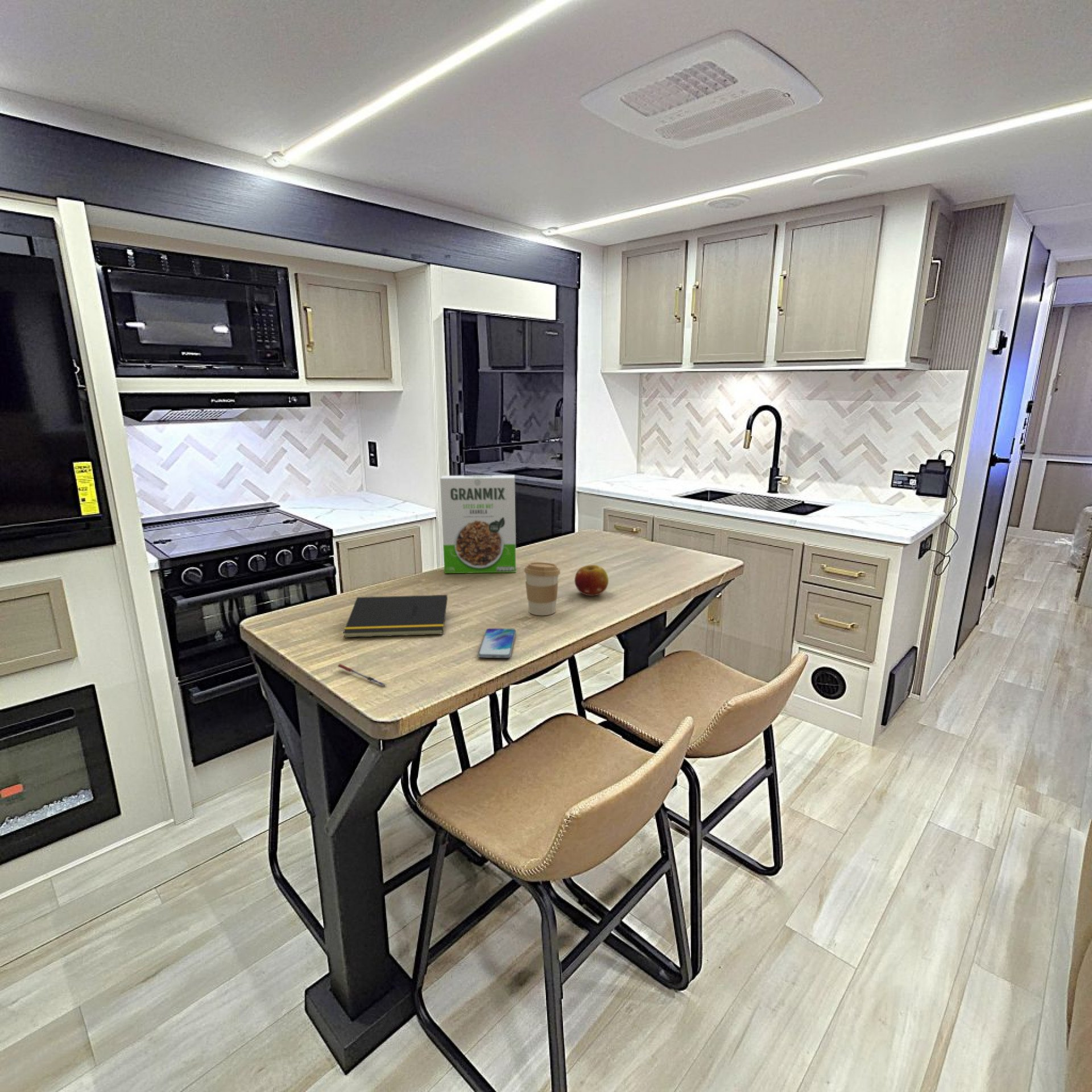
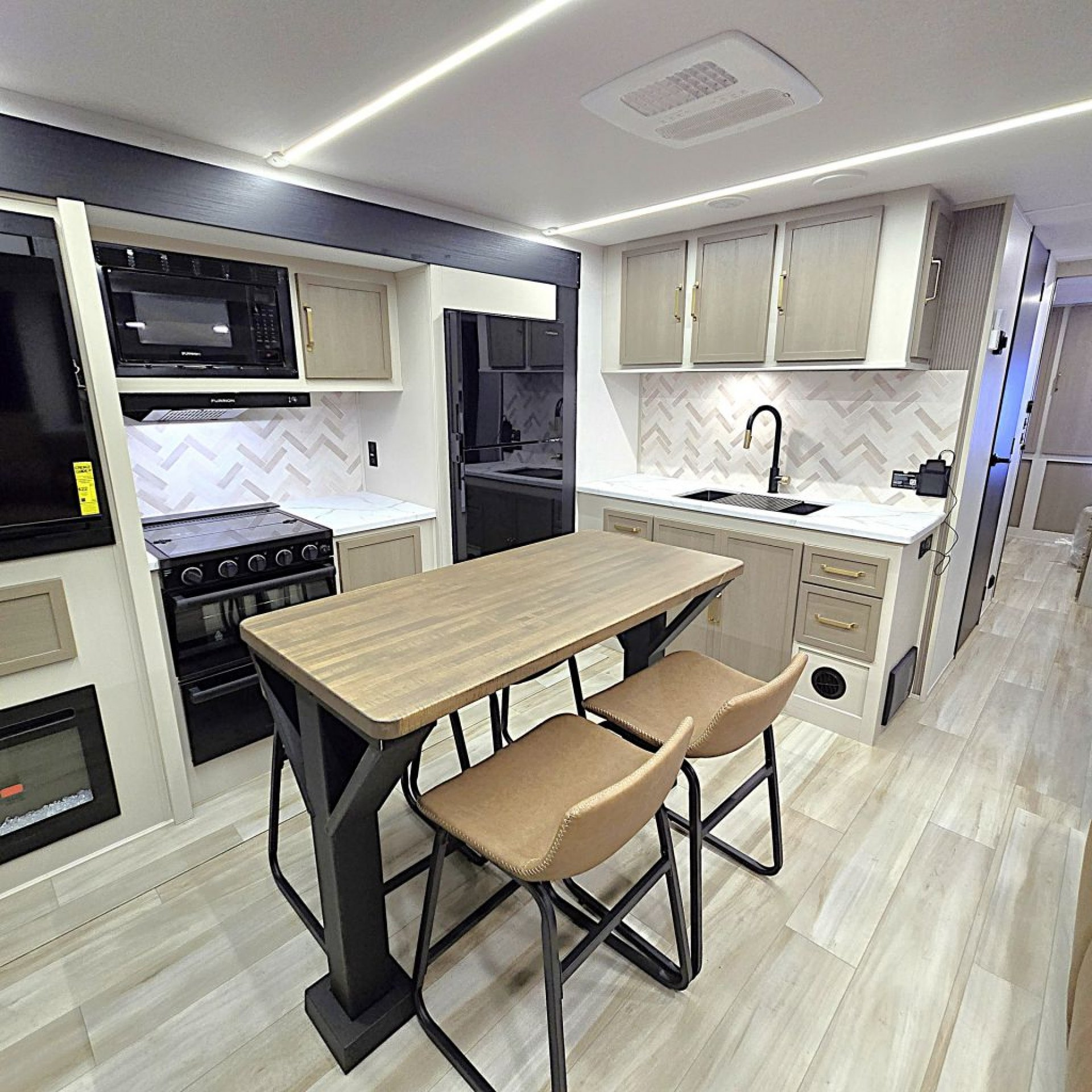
- fruit [574,564,609,597]
- cereal box [440,474,516,574]
- smartphone [477,628,516,659]
- notepad [342,594,448,638]
- pen [337,663,387,687]
- coffee cup [523,562,561,616]
